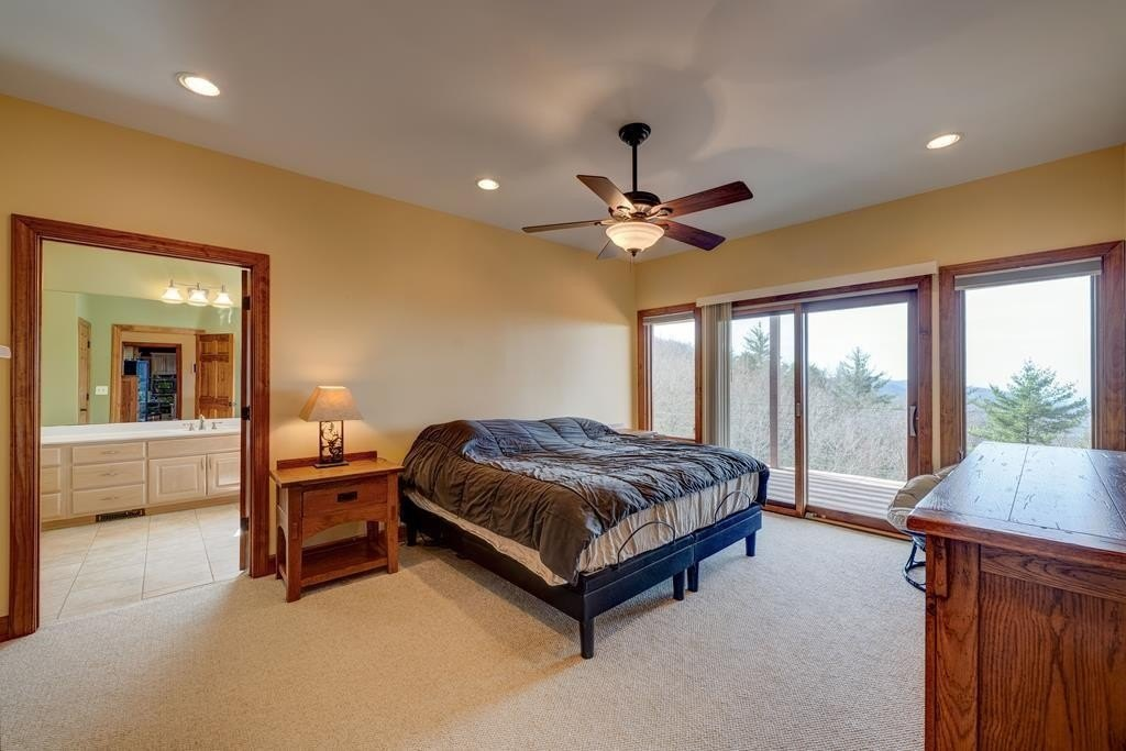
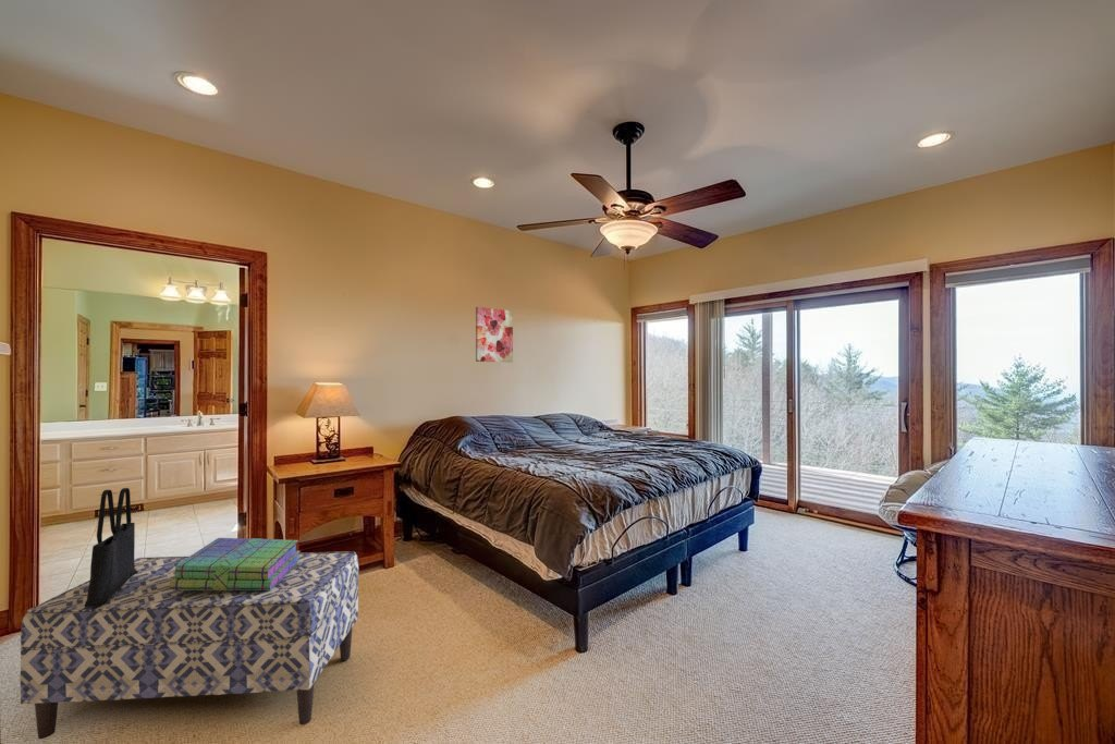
+ tote bag [85,487,138,607]
+ bench [19,551,359,740]
+ wall art [475,306,514,364]
+ stack of books [170,537,302,590]
